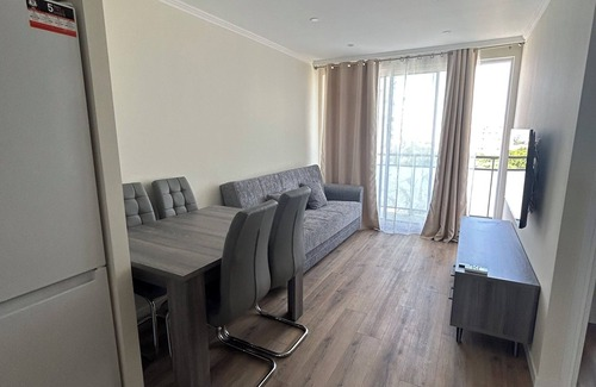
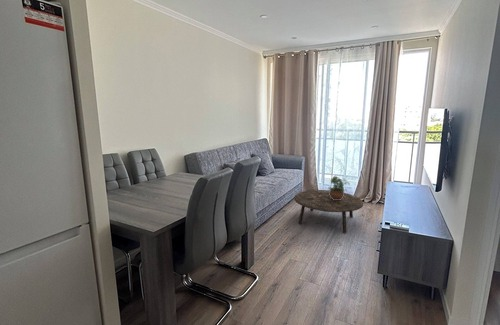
+ potted plant [327,175,351,200]
+ coffee table [293,189,364,234]
